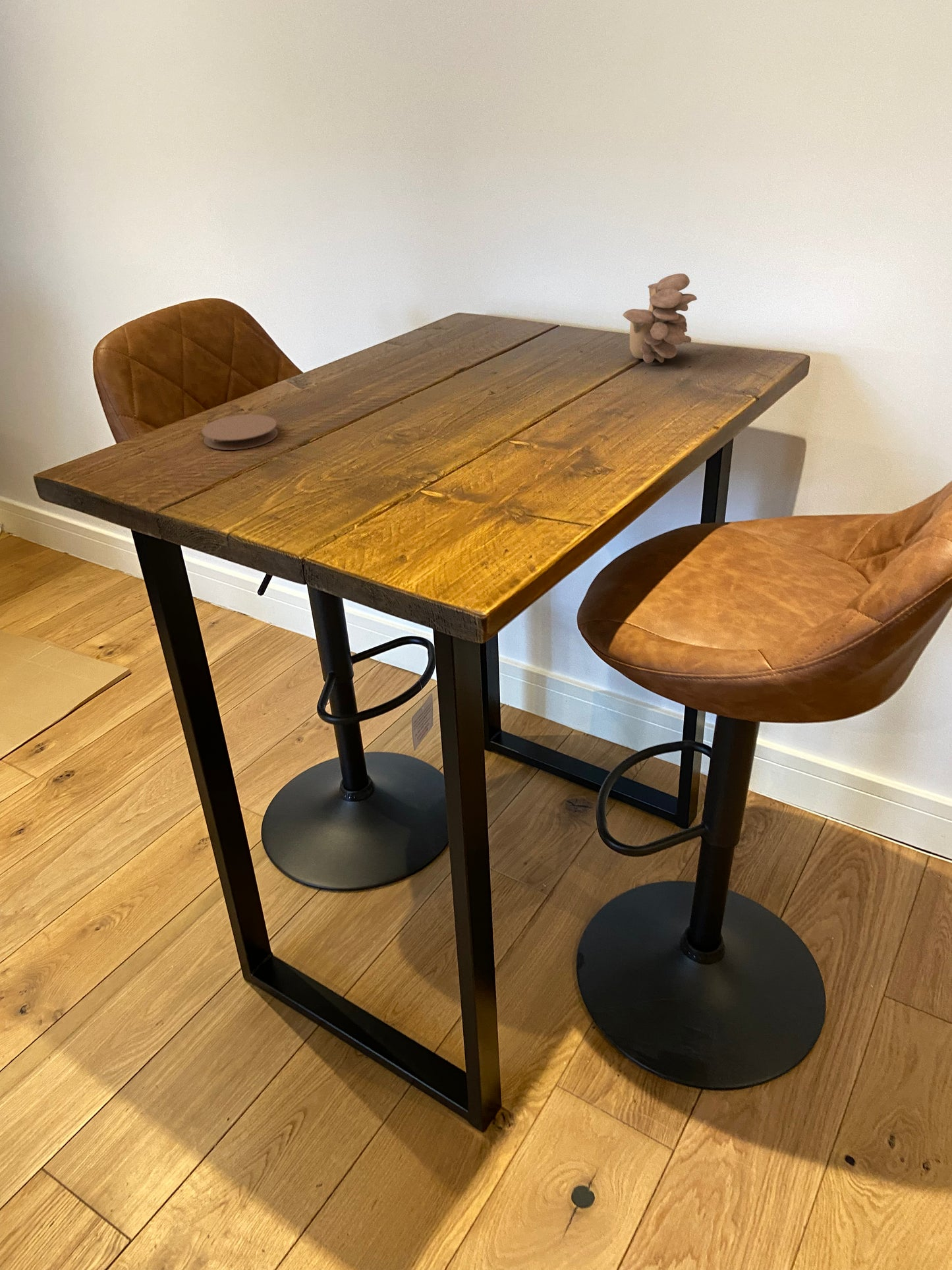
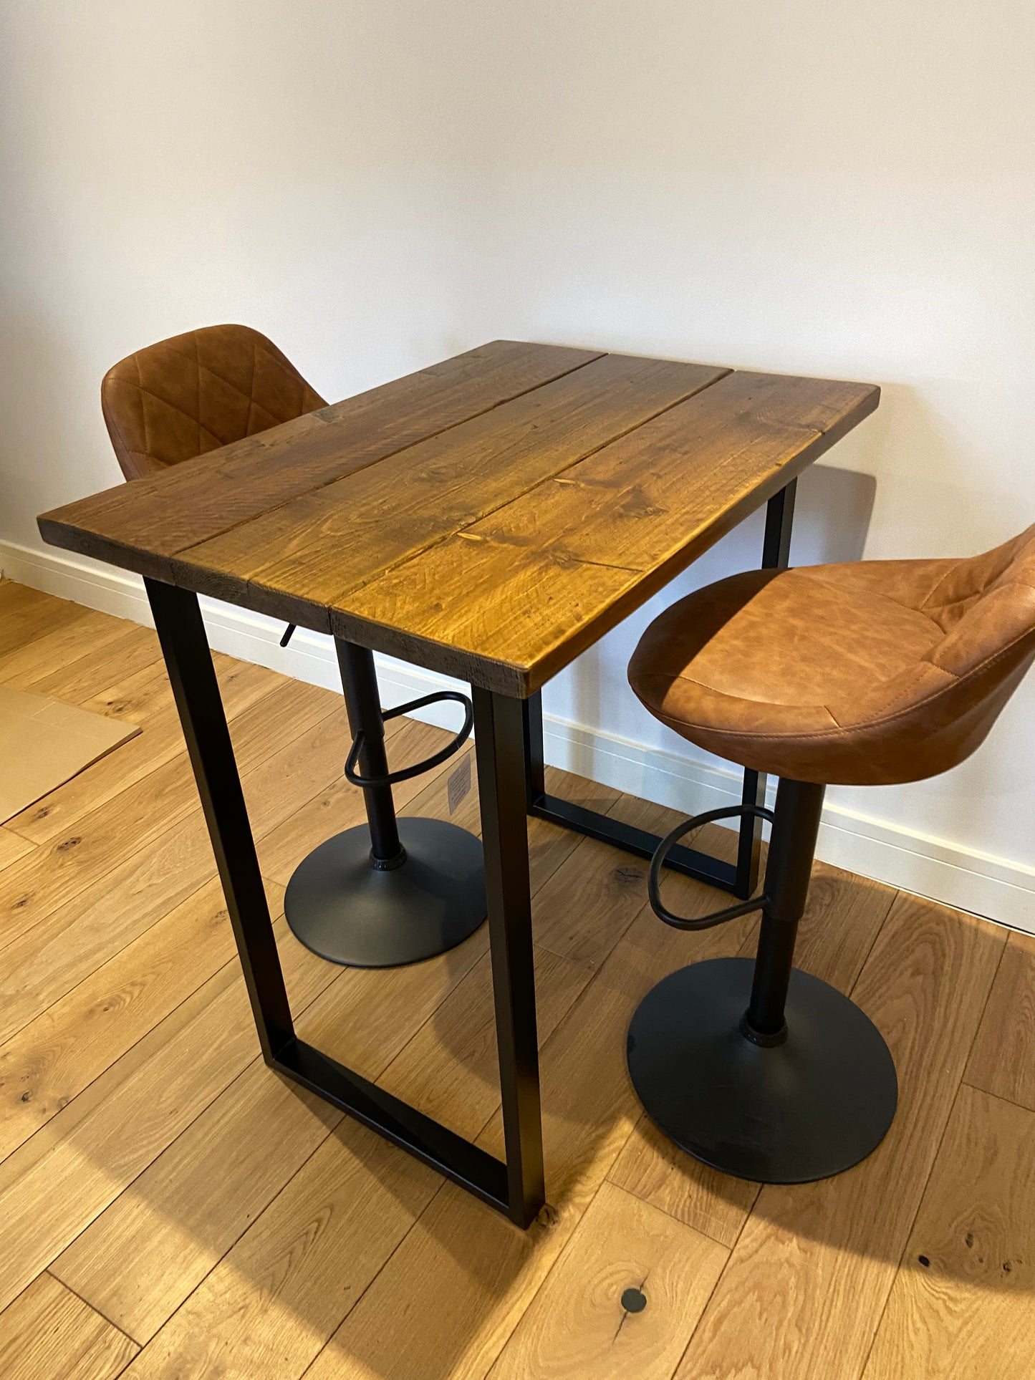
- coaster [201,414,279,451]
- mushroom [622,273,698,364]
